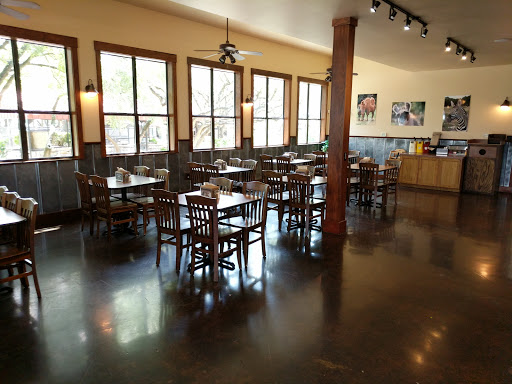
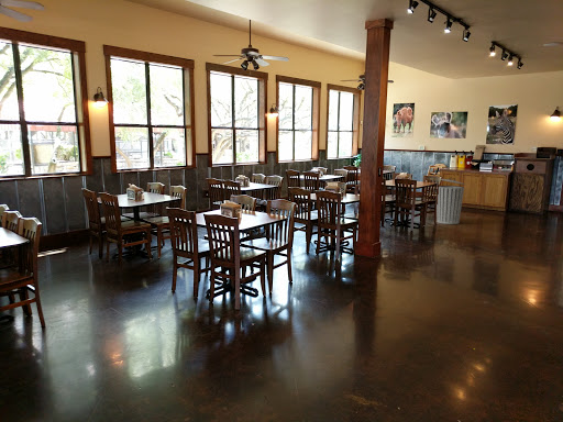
+ trash can [435,177,466,225]
